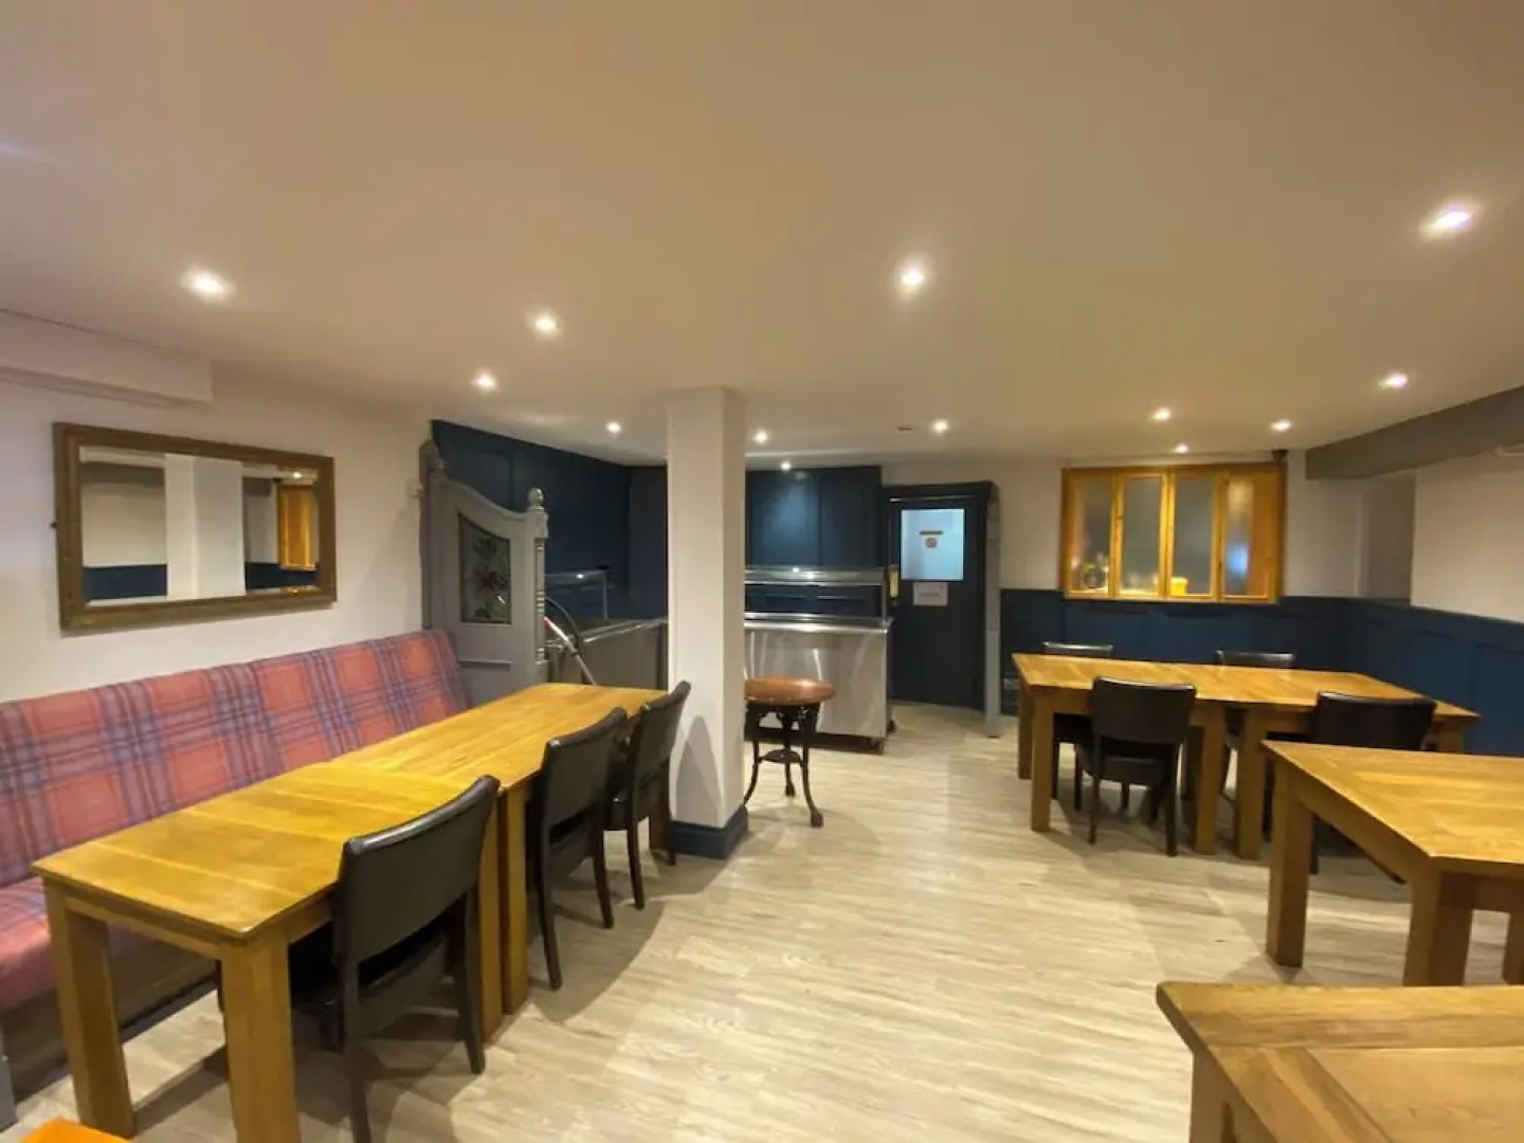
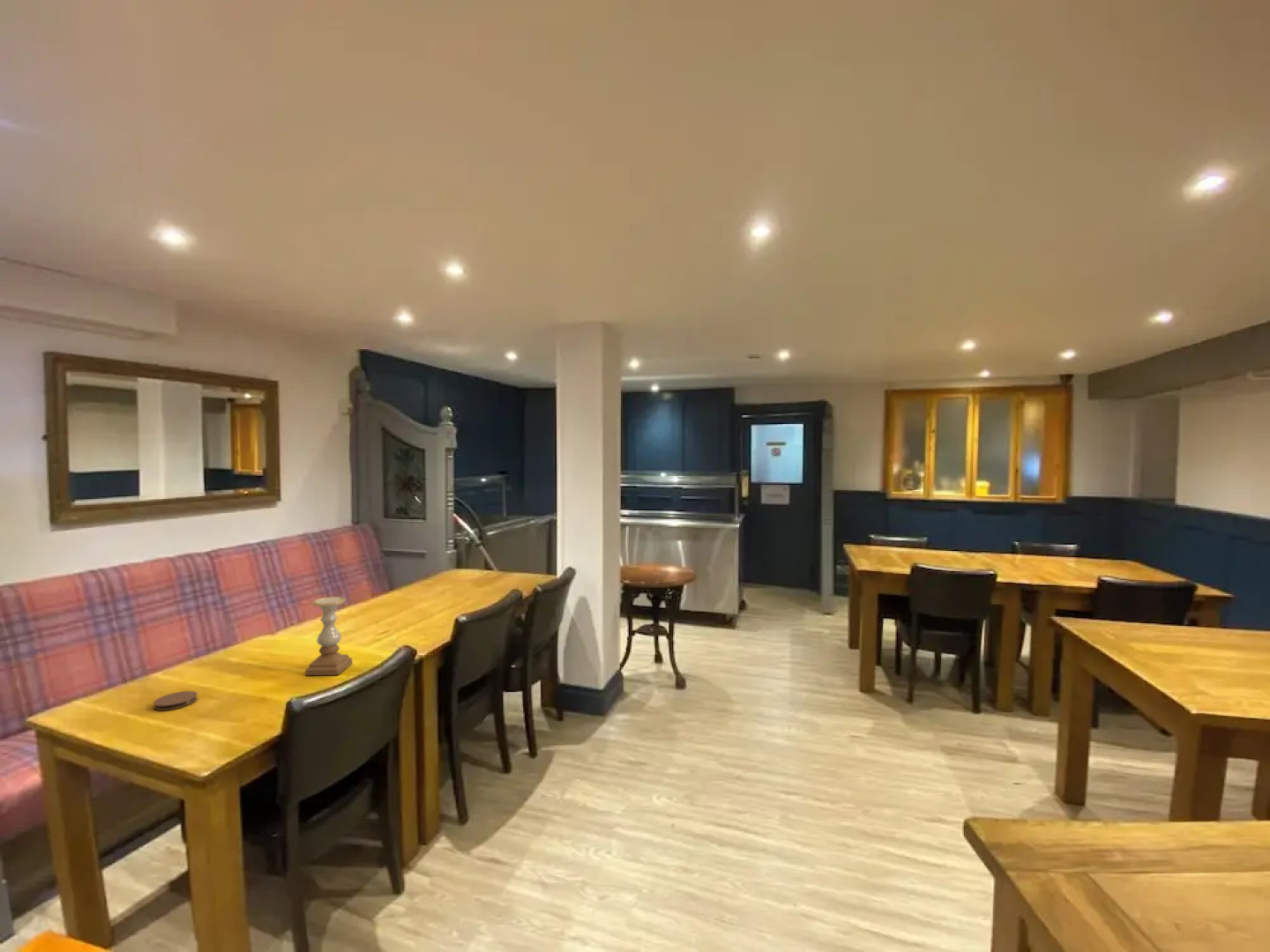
+ coaster [153,690,198,711]
+ candle holder [304,596,353,676]
